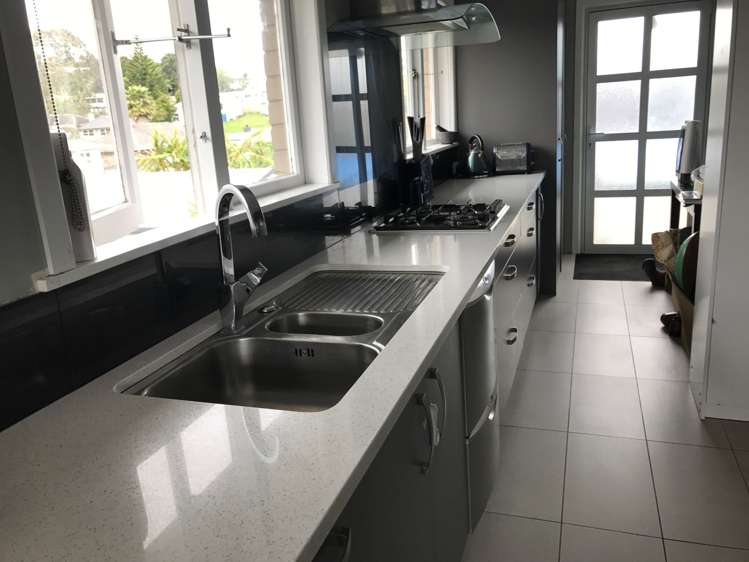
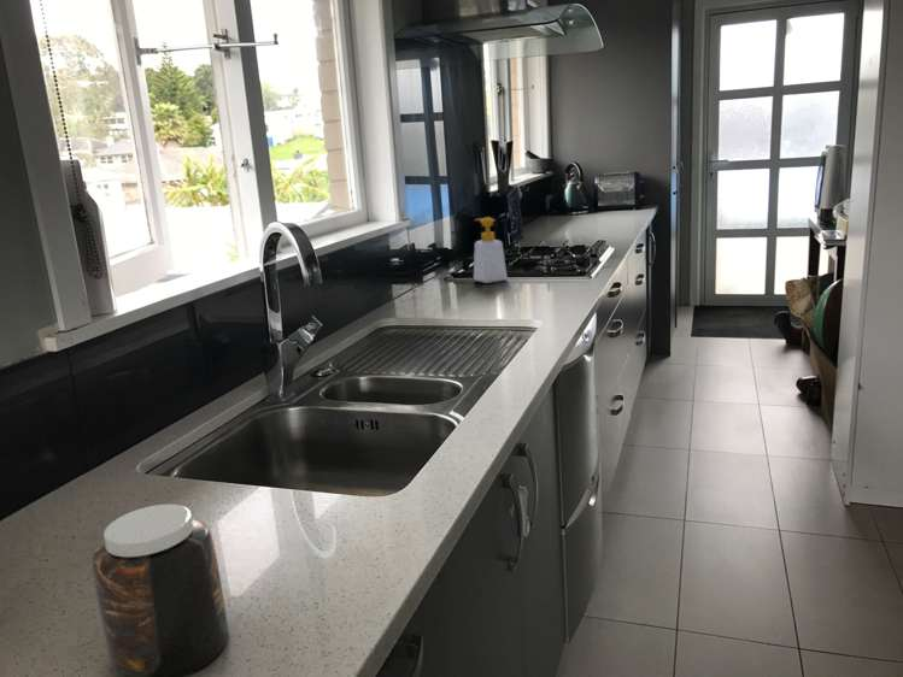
+ soap bottle [473,216,509,284]
+ jar [90,504,230,677]
